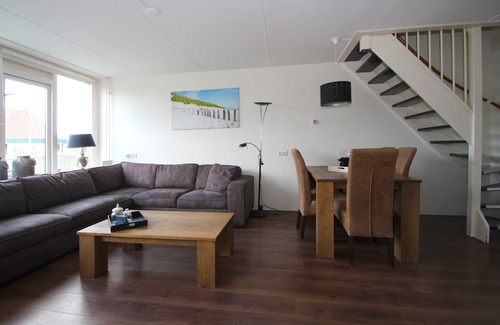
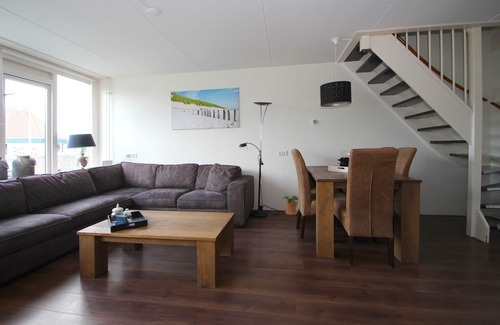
+ potted plant [281,195,299,216]
